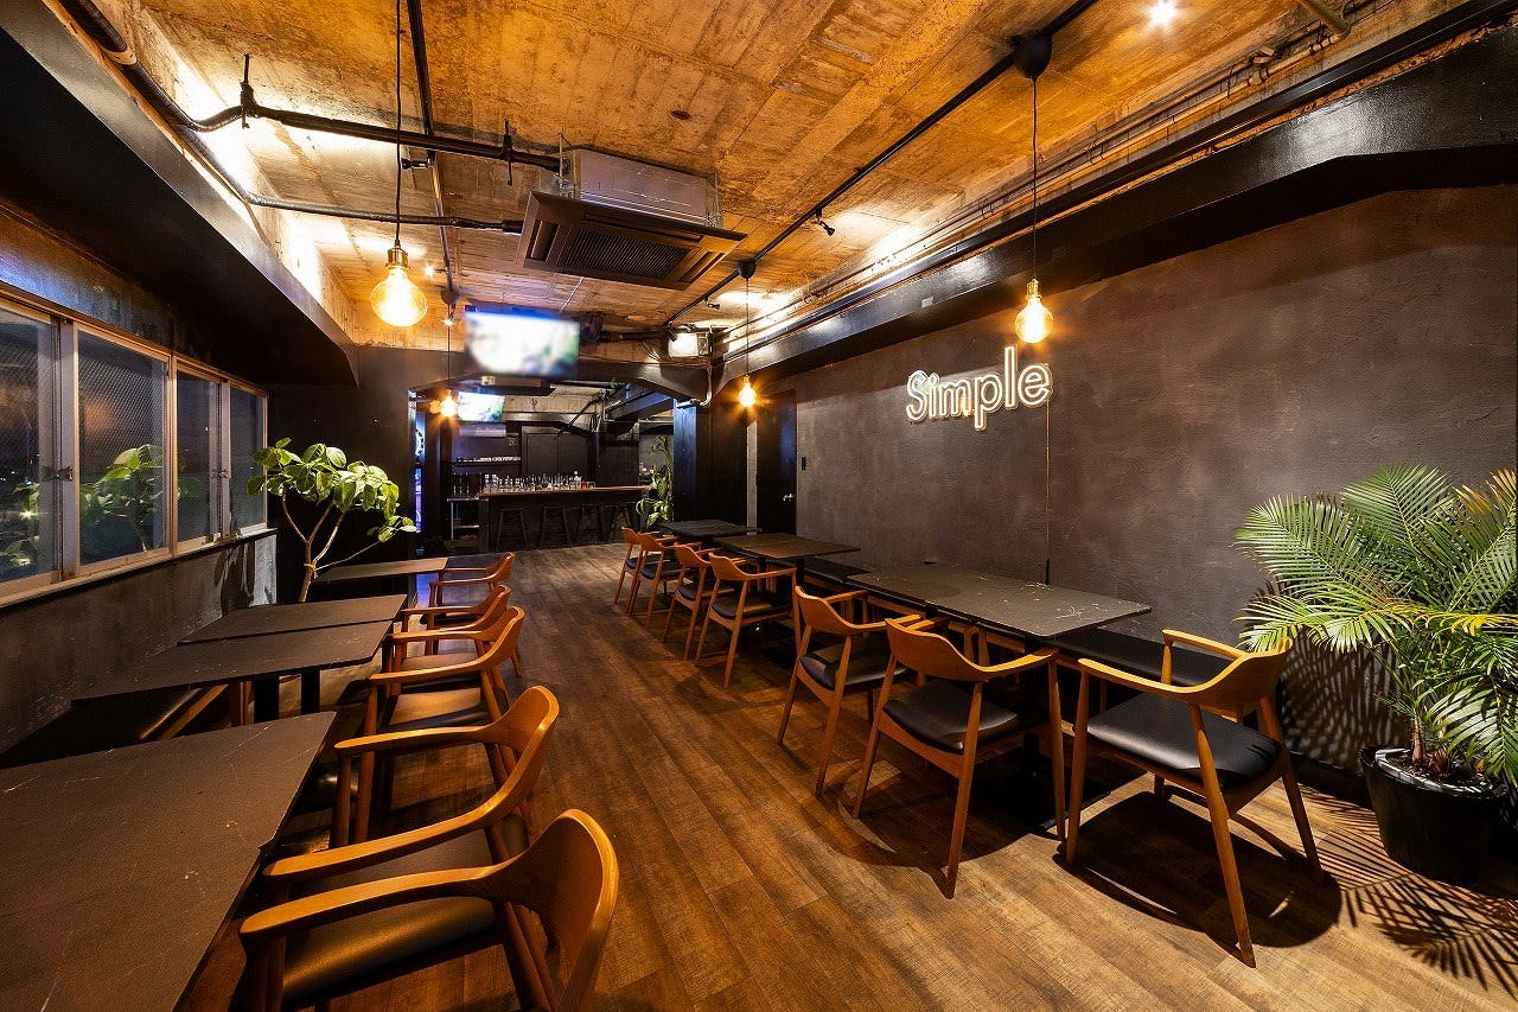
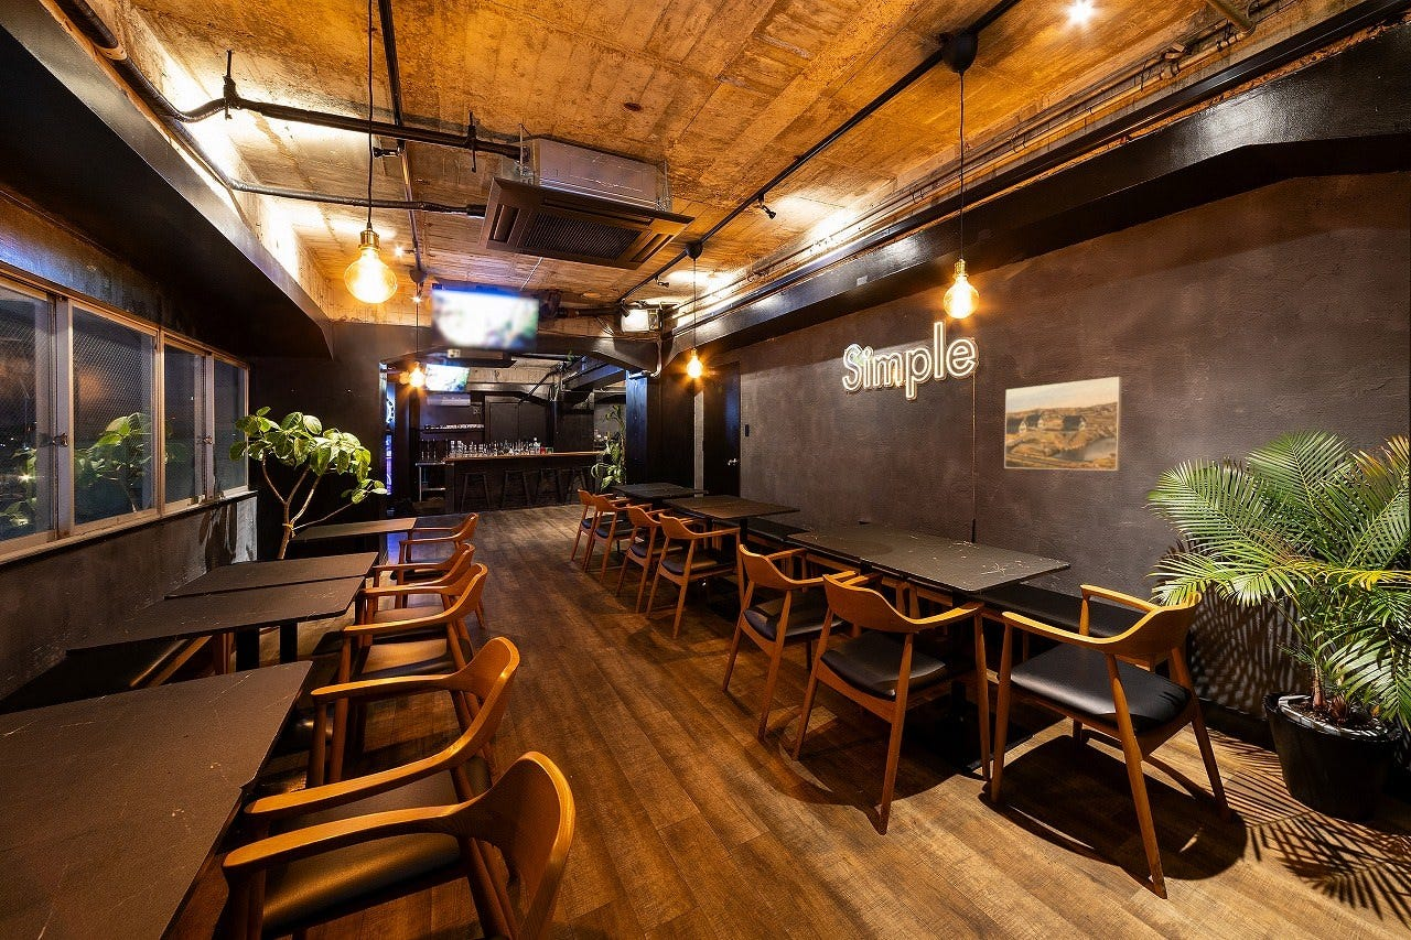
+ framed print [1003,376,1123,472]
